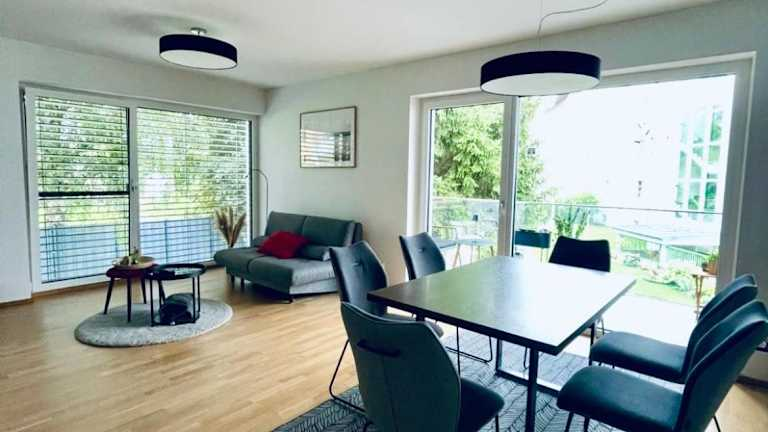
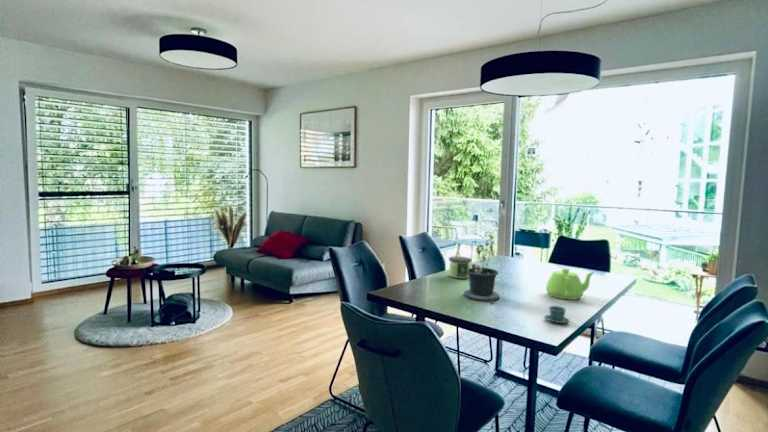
+ teacup [543,305,571,324]
+ potted plant [463,235,501,305]
+ candle [448,256,473,280]
+ teapot [545,268,596,300]
